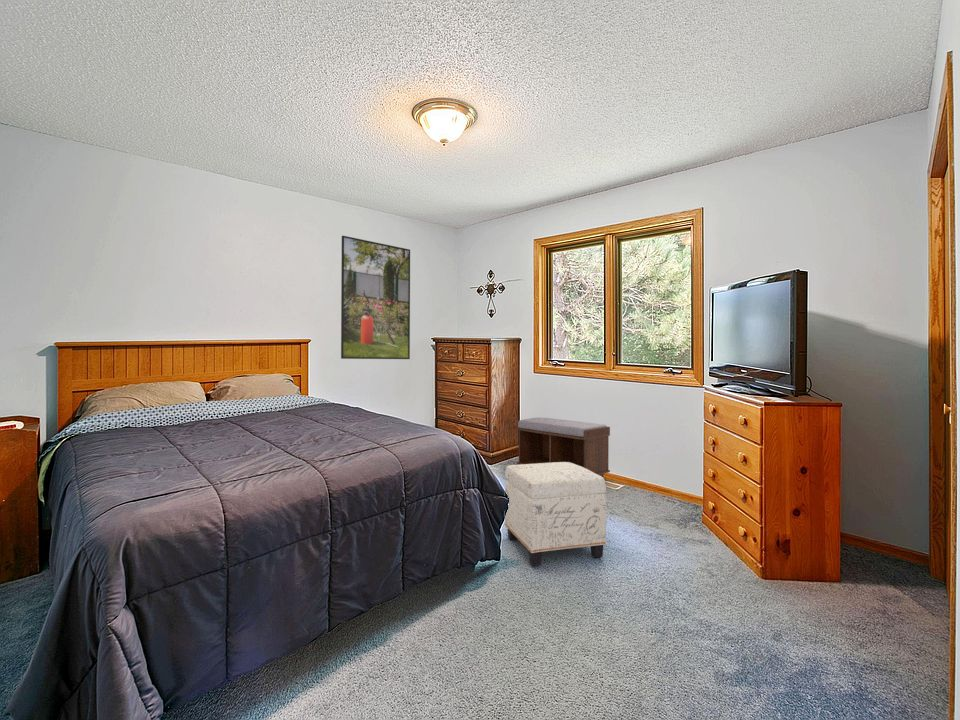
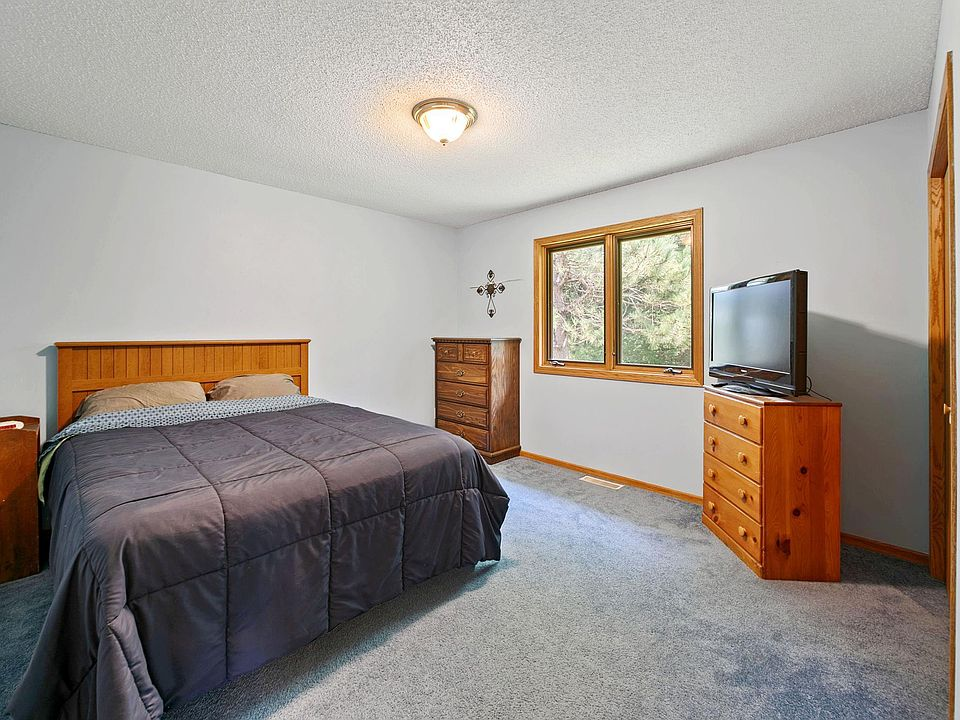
- bench [516,417,611,478]
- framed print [340,235,411,360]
- ottoman [504,462,607,566]
